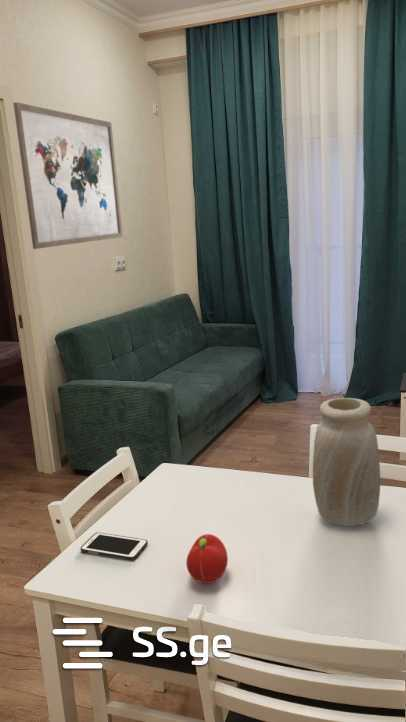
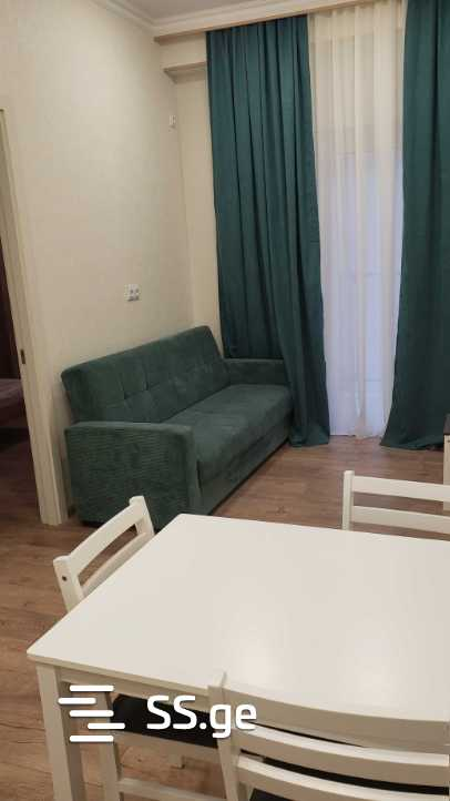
- wall art [12,101,124,250]
- fruit [185,533,229,584]
- vase [312,397,381,527]
- cell phone [80,532,149,561]
